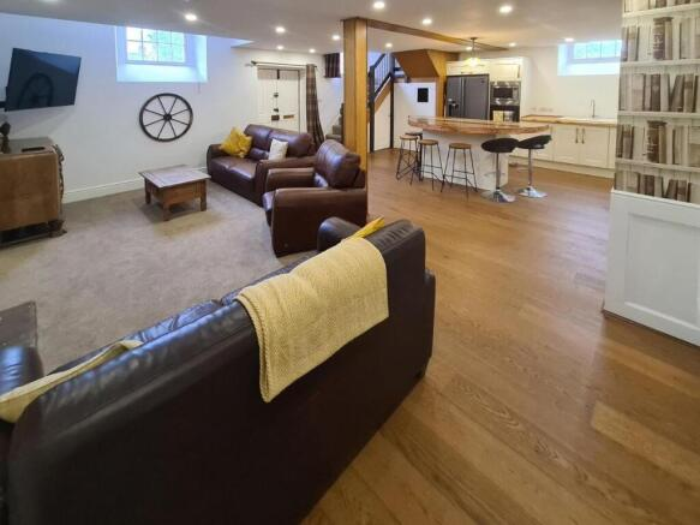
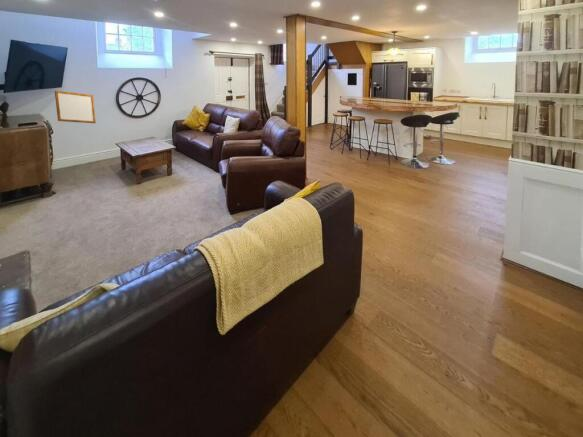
+ writing board [54,90,97,124]
